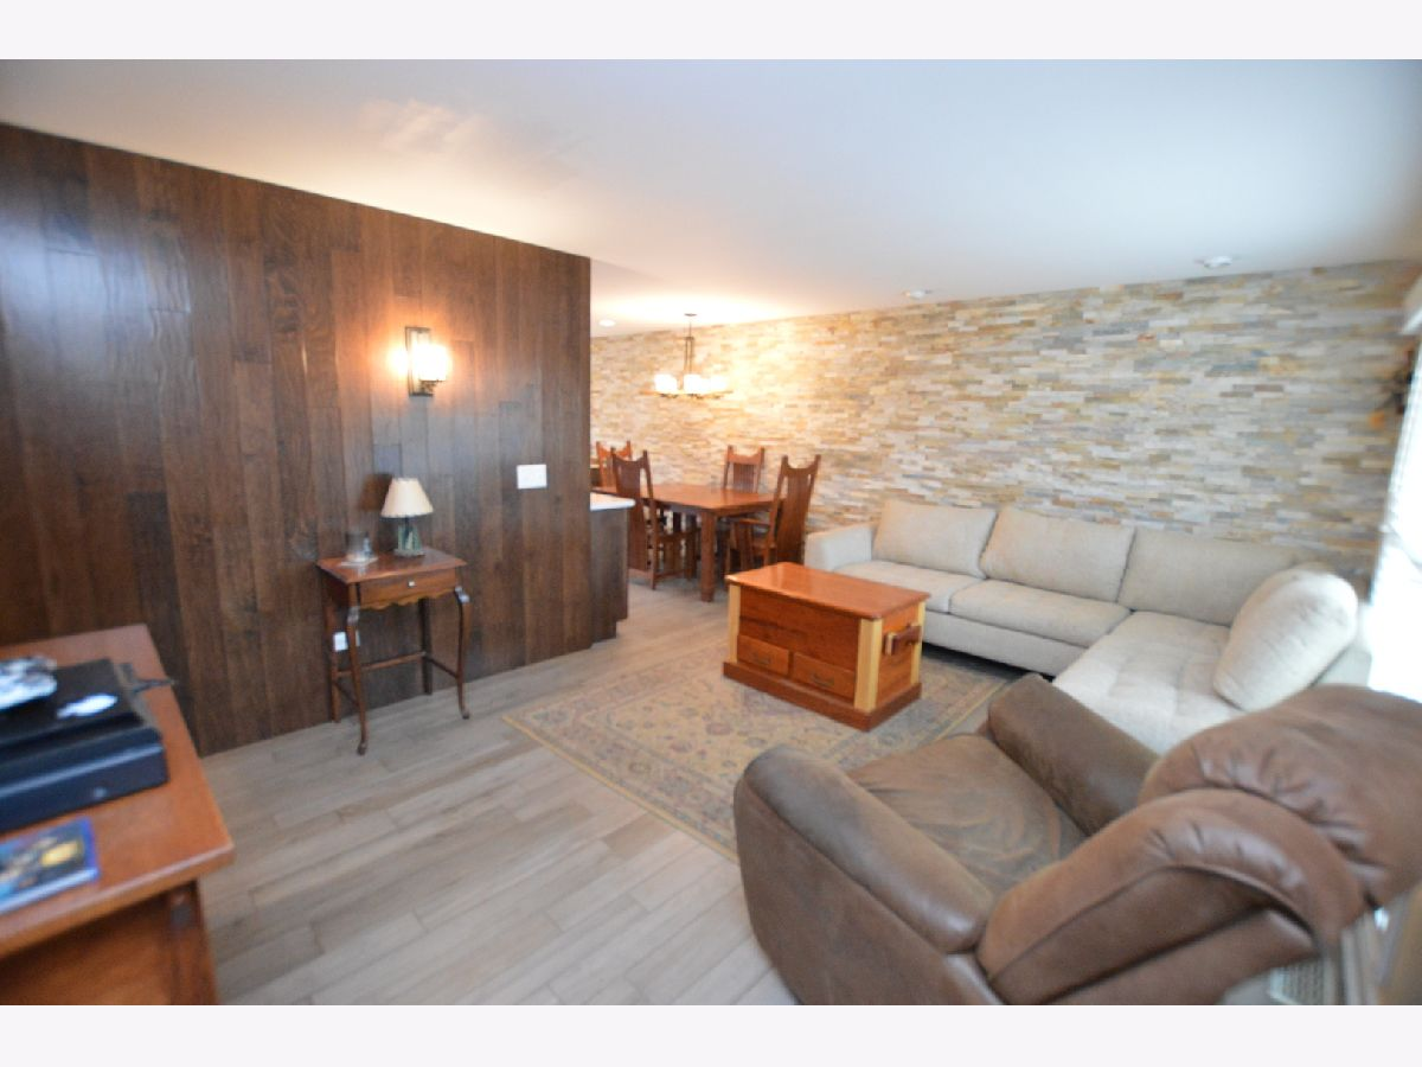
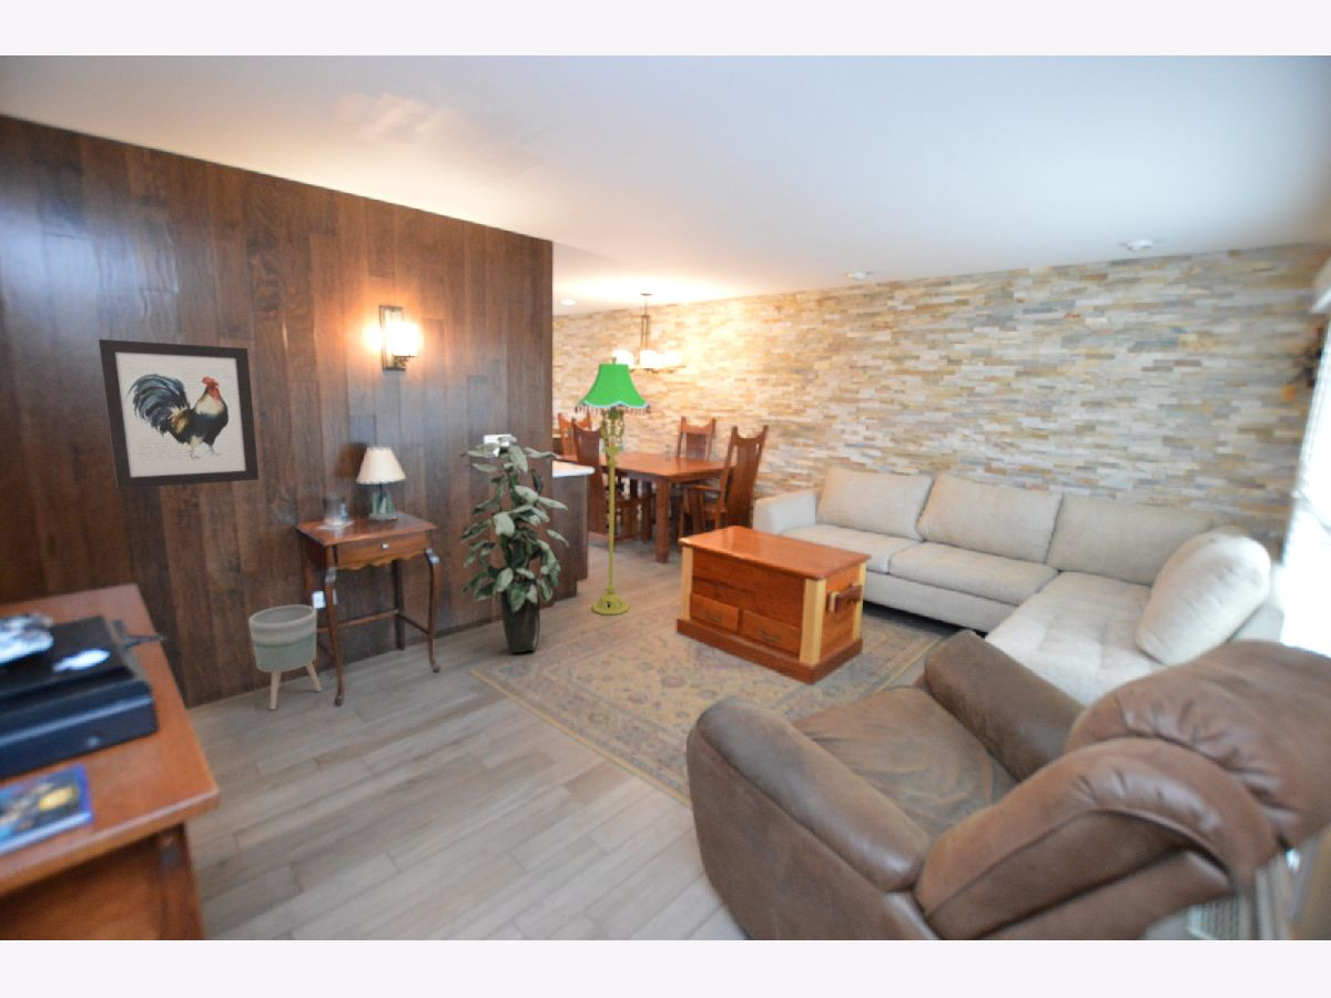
+ floor lamp [573,356,652,615]
+ indoor plant [458,435,571,654]
+ planter [247,604,323,711]
+ wall art [98,338,260,490]
